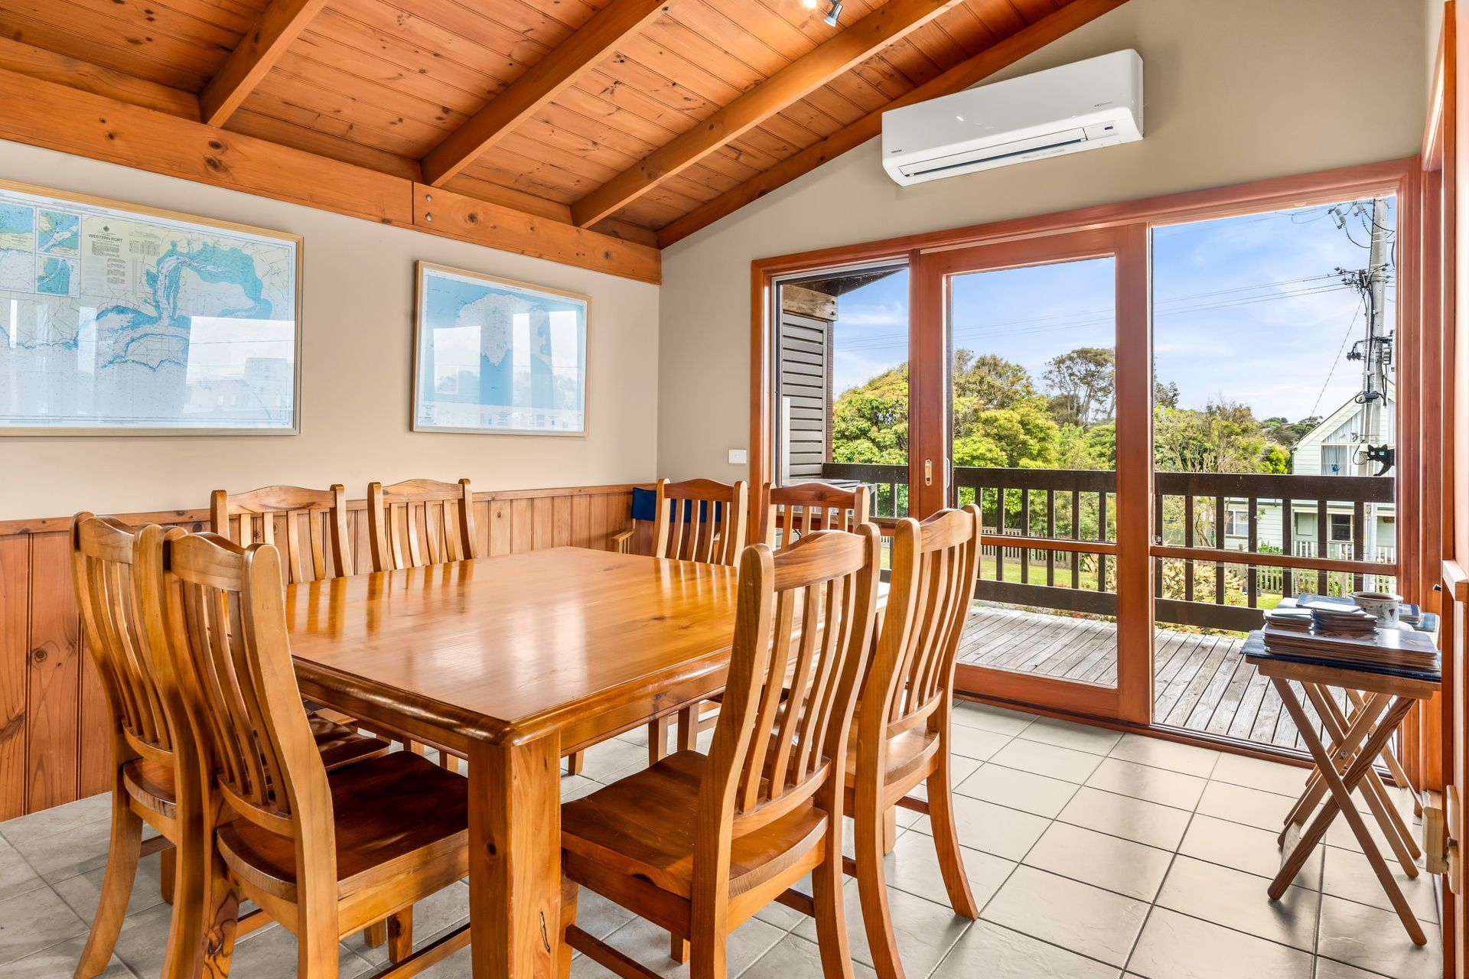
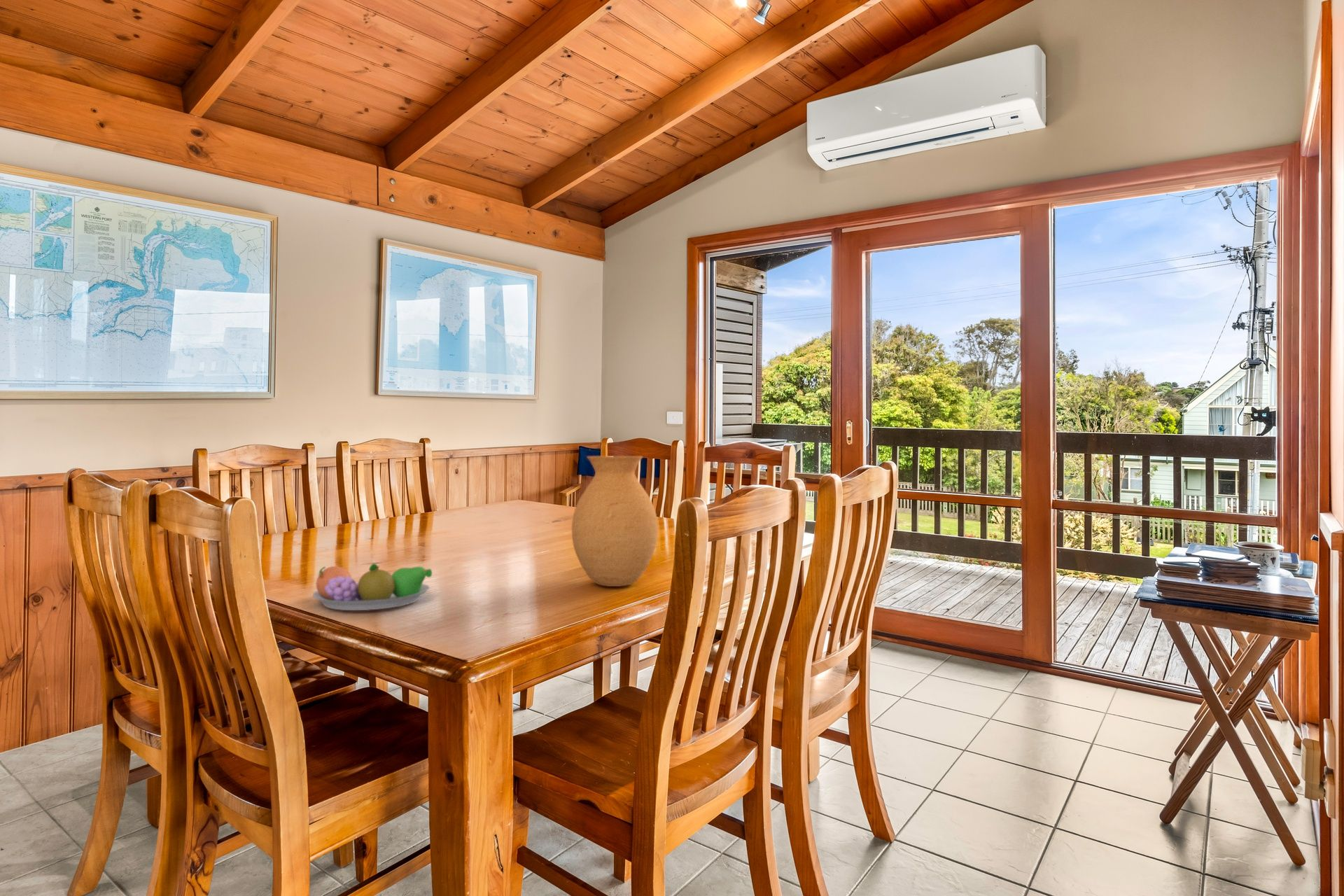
+ vase [571,456,659,587]
+ fruit bowl [311,563,433,611]
